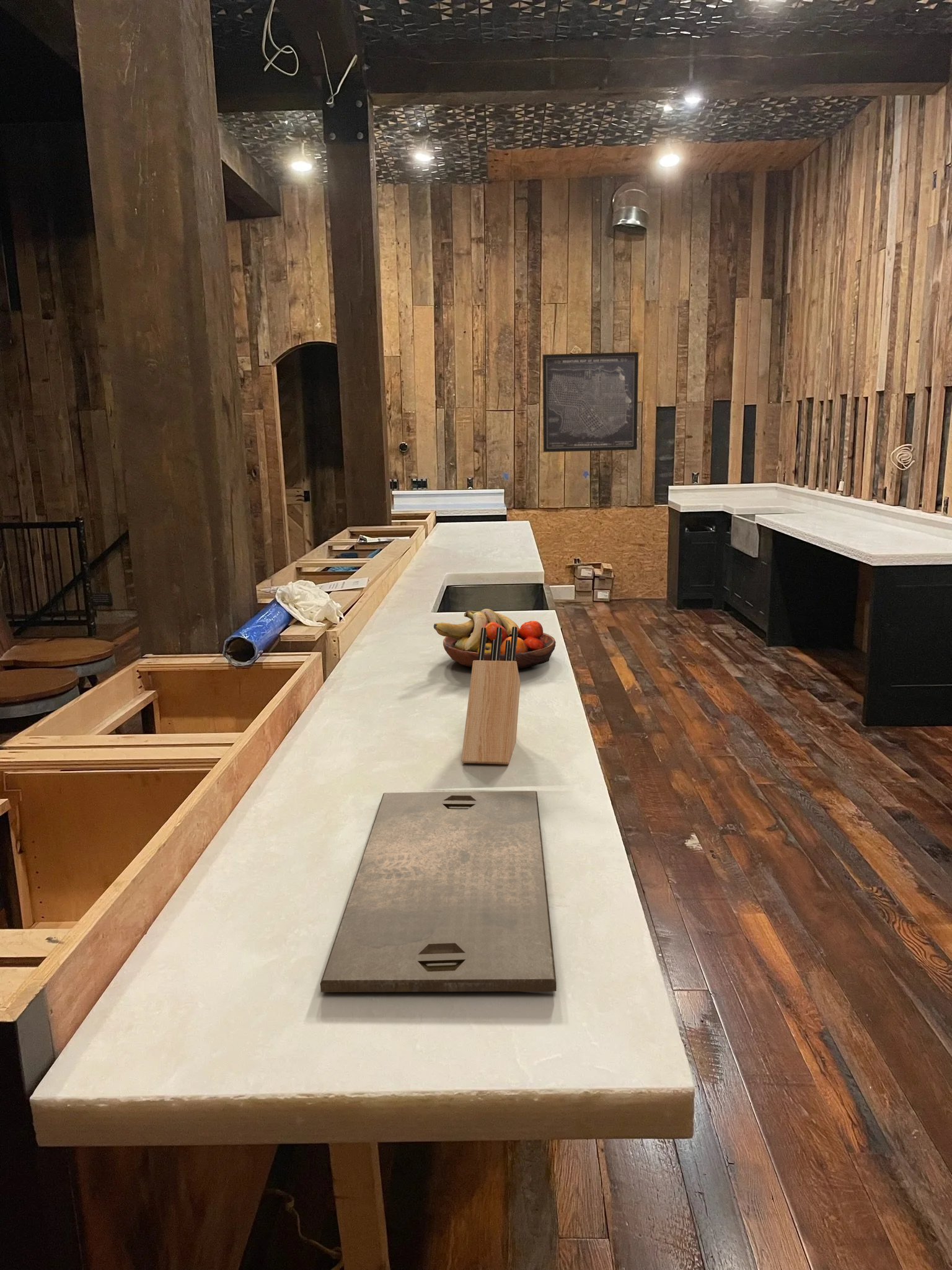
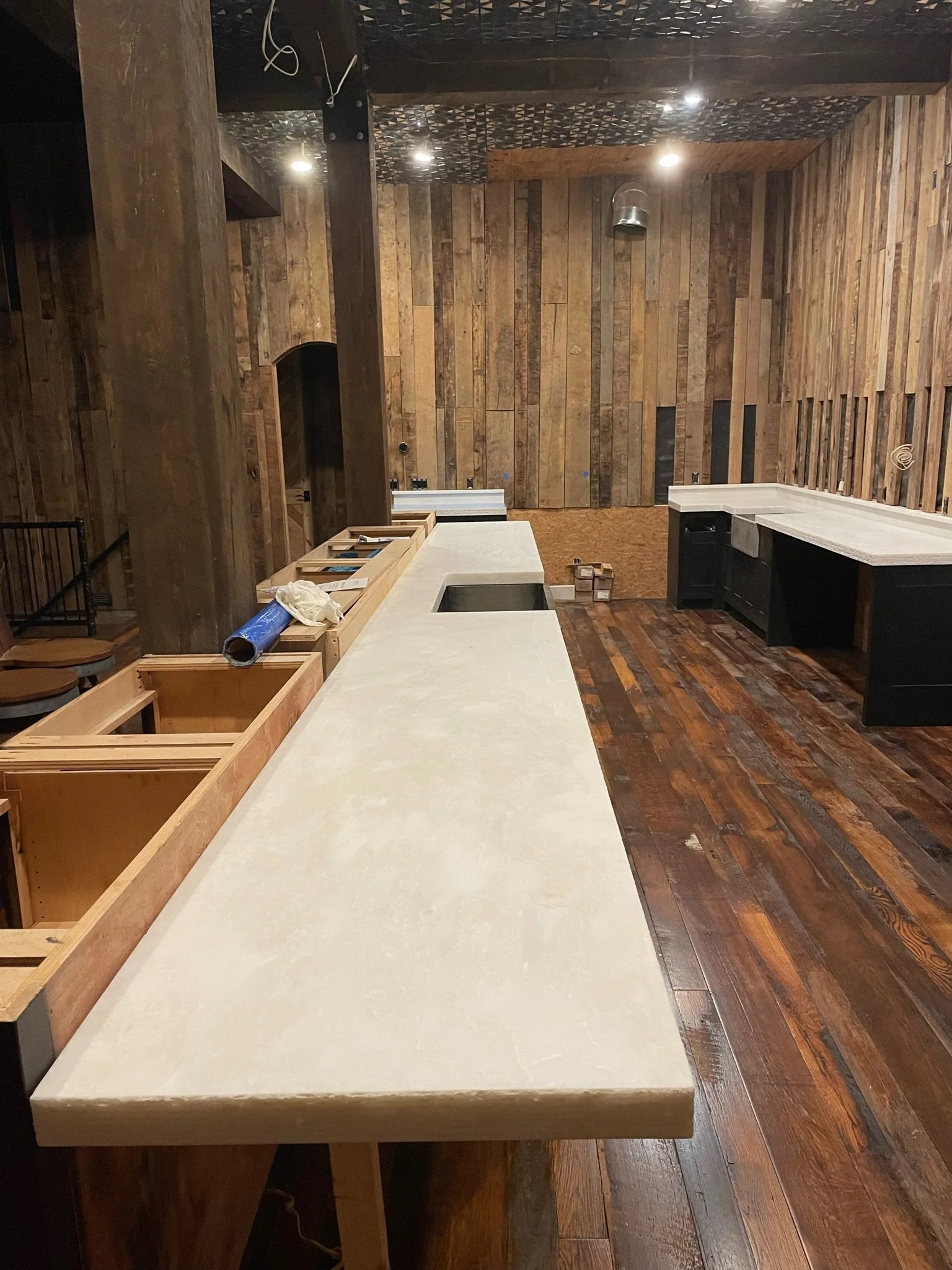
- knife block [461,627,521,765]
- wall art [542,351,639,453]
- fruit bowl [433,608,557,669]
- cutting board [320,790,557,993]
